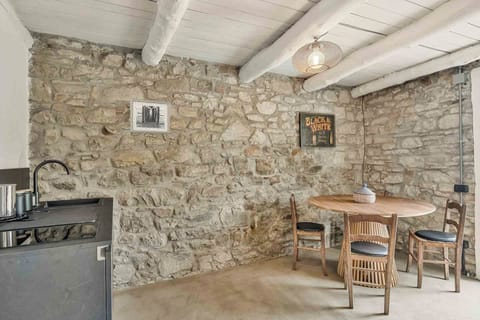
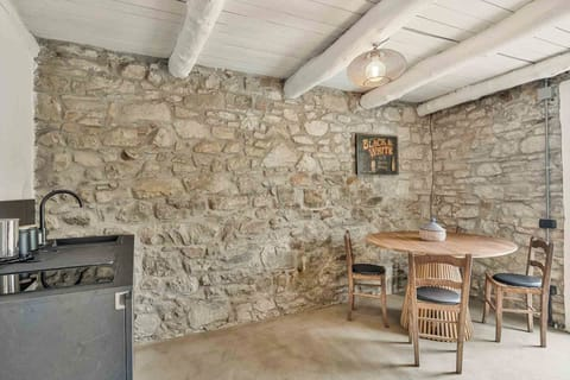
- wall art [129,98,171,135]
